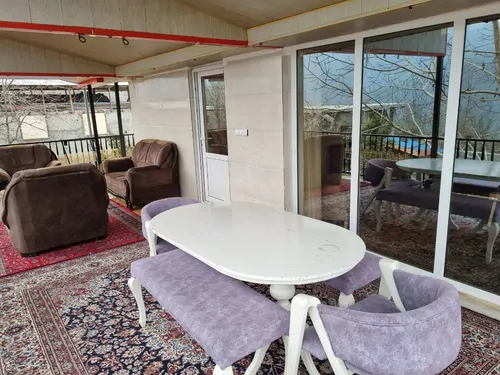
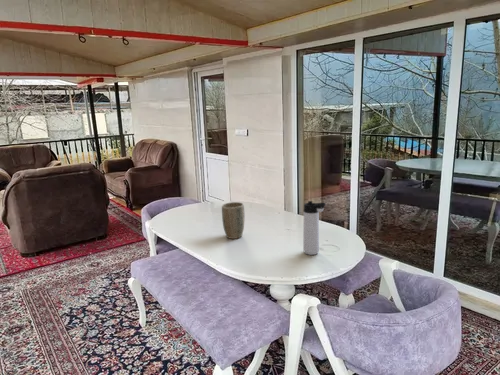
+ thermos bottle [302,200,326,256]
+ plant pot [221,201,246,240]
